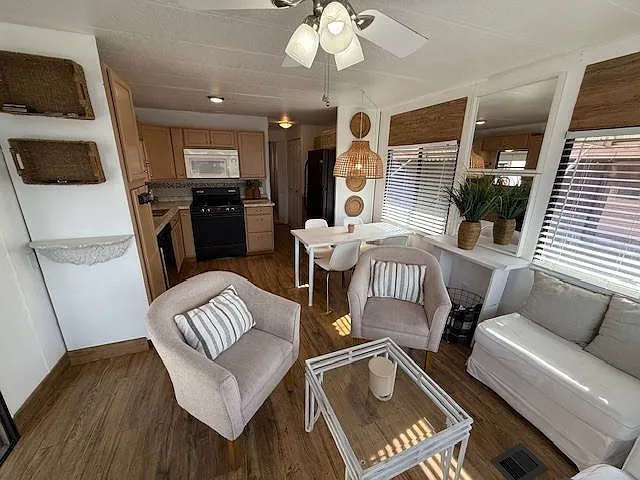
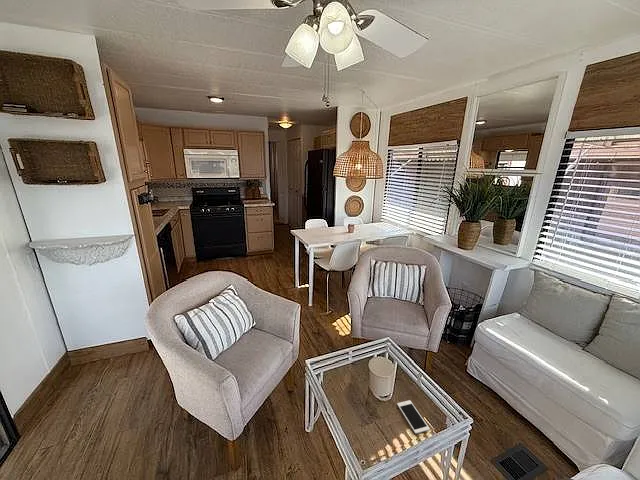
+ cell phone [396,399,431,435]
